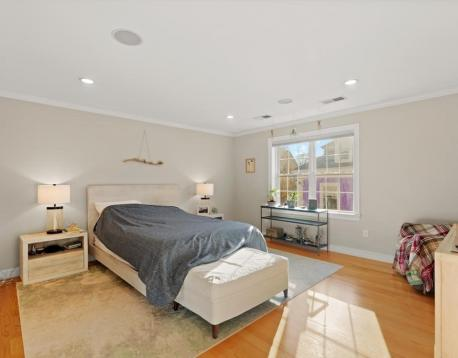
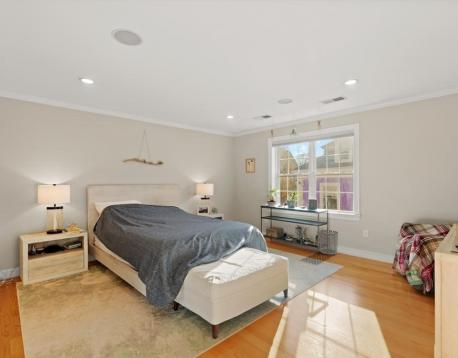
+ waste bin [318,229,339,256]
